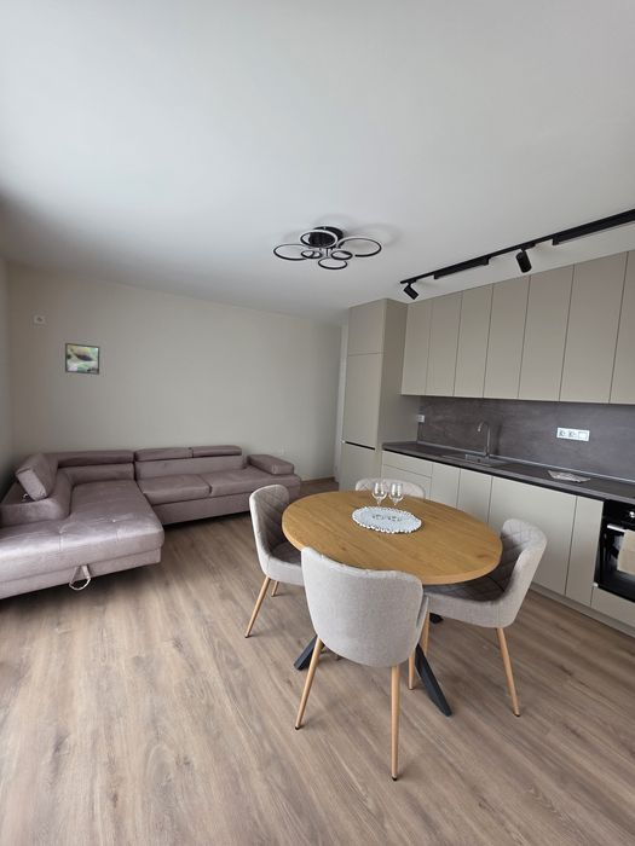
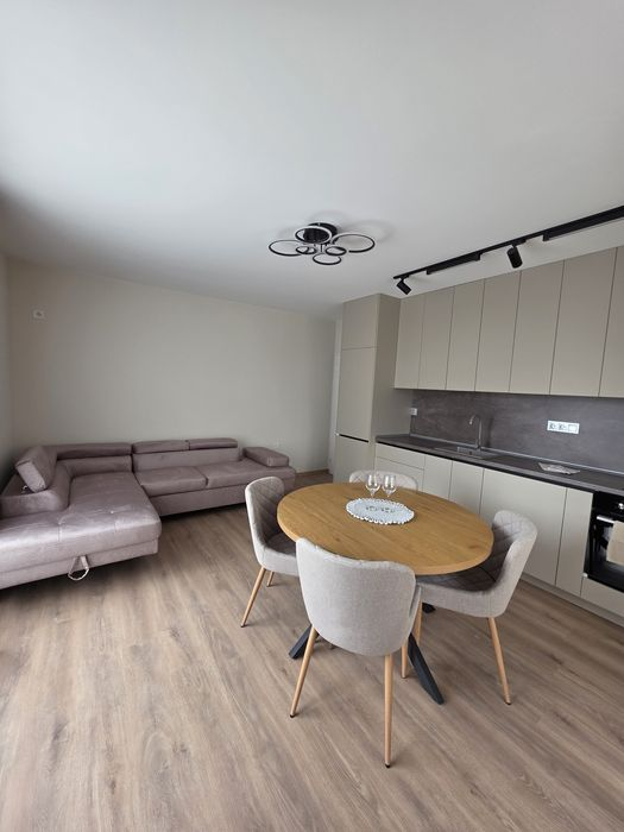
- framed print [64,342,100,376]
